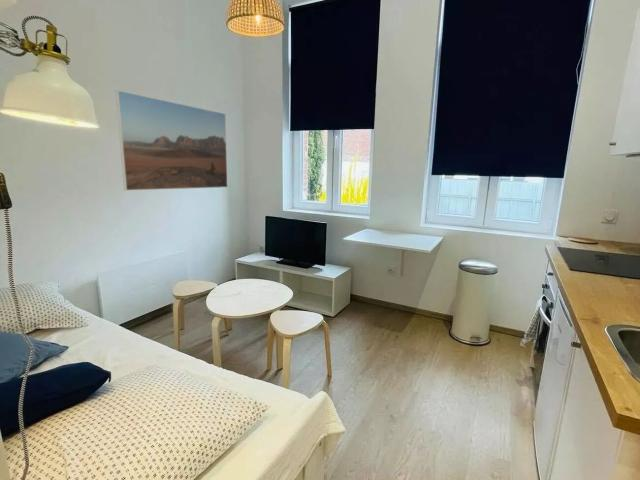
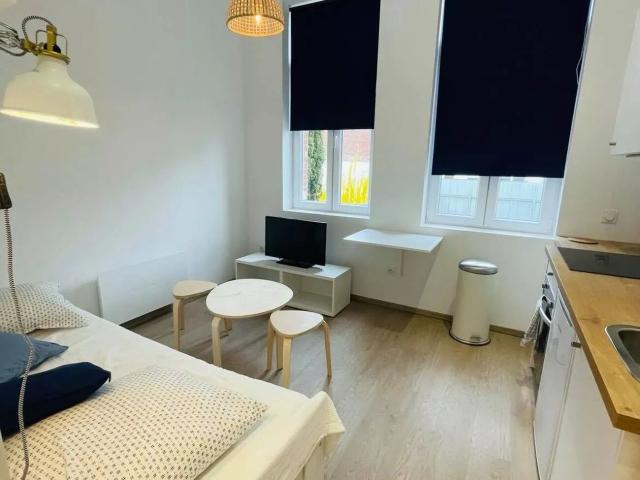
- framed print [115,89,229,191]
